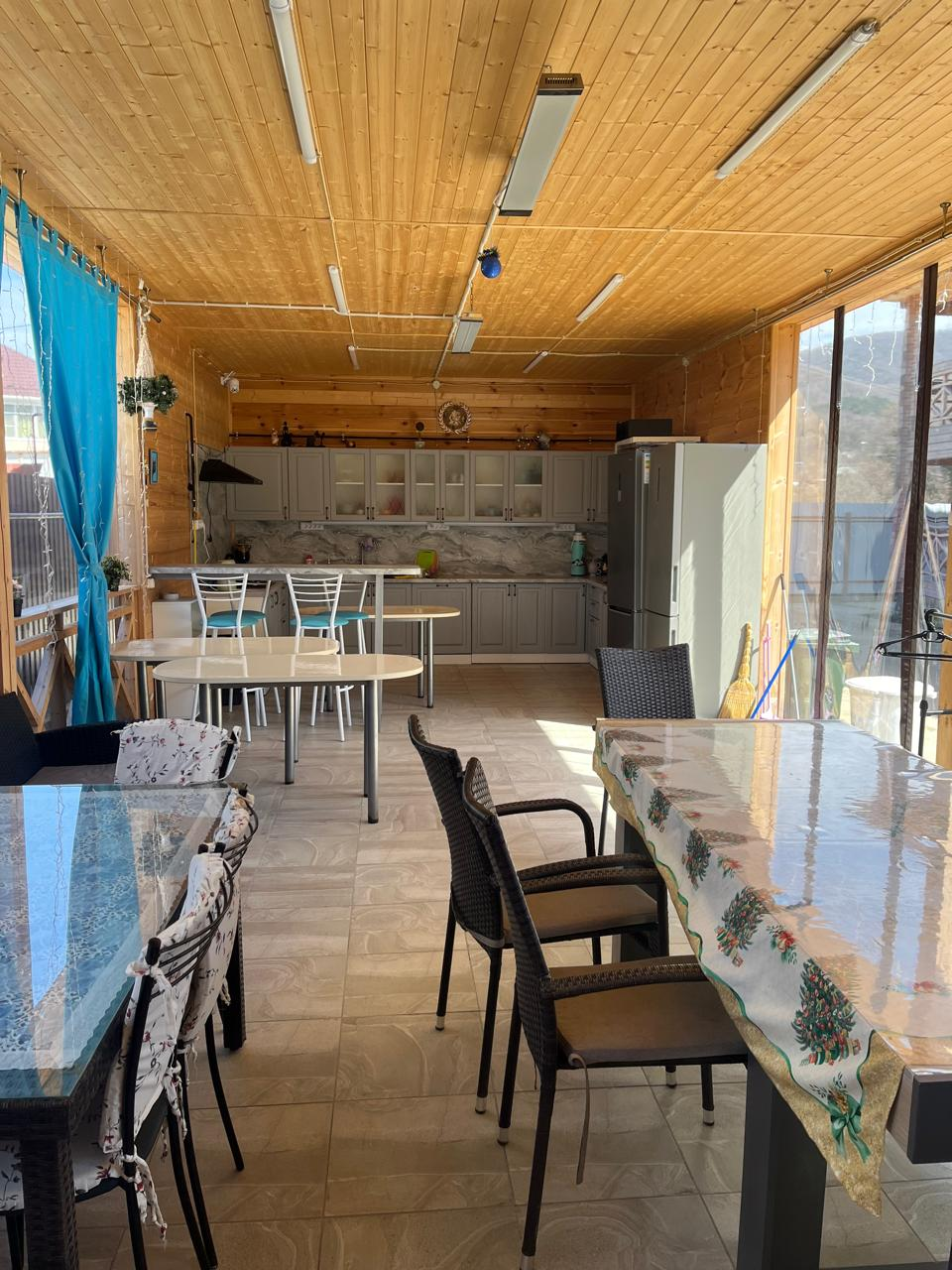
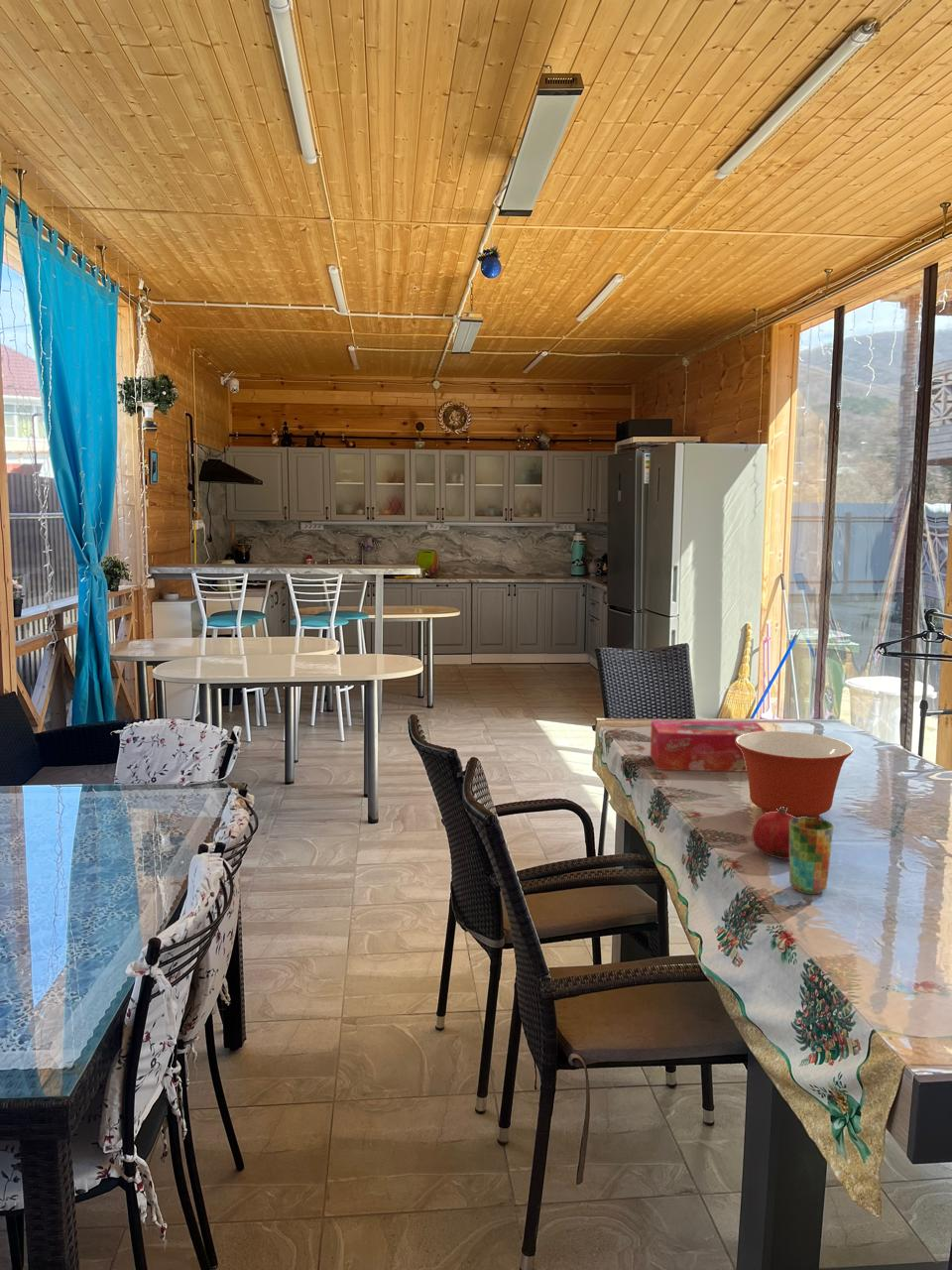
+ cup [788,817,834,895]
+ tissue box [650,719,767,773]
+ fruit [751,807,795,860]
+ mixing bowl [736,730,855,819]
